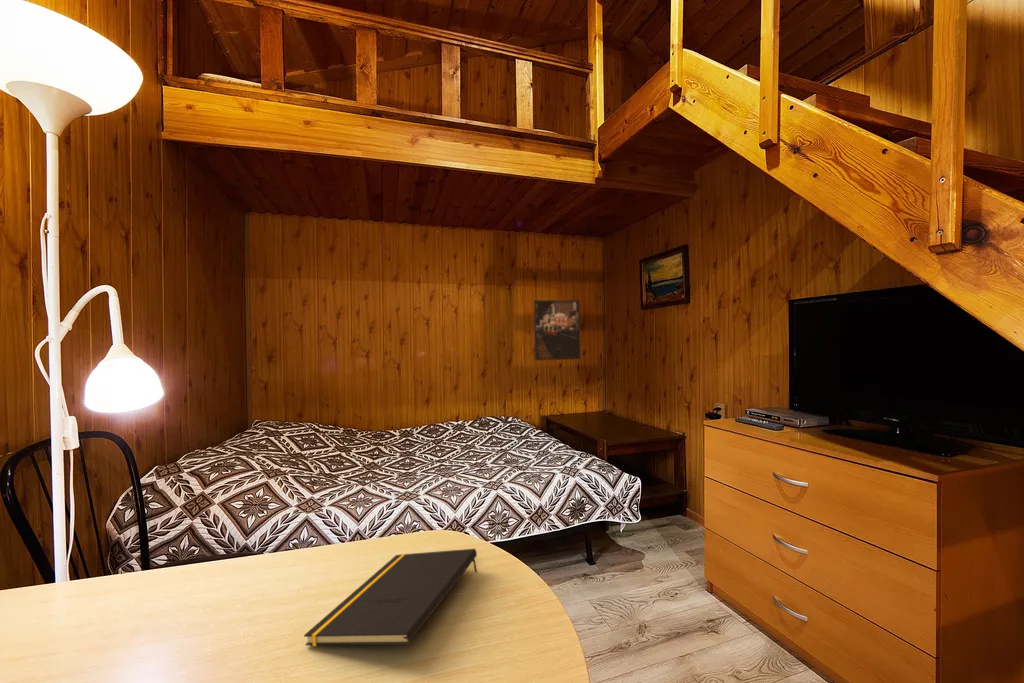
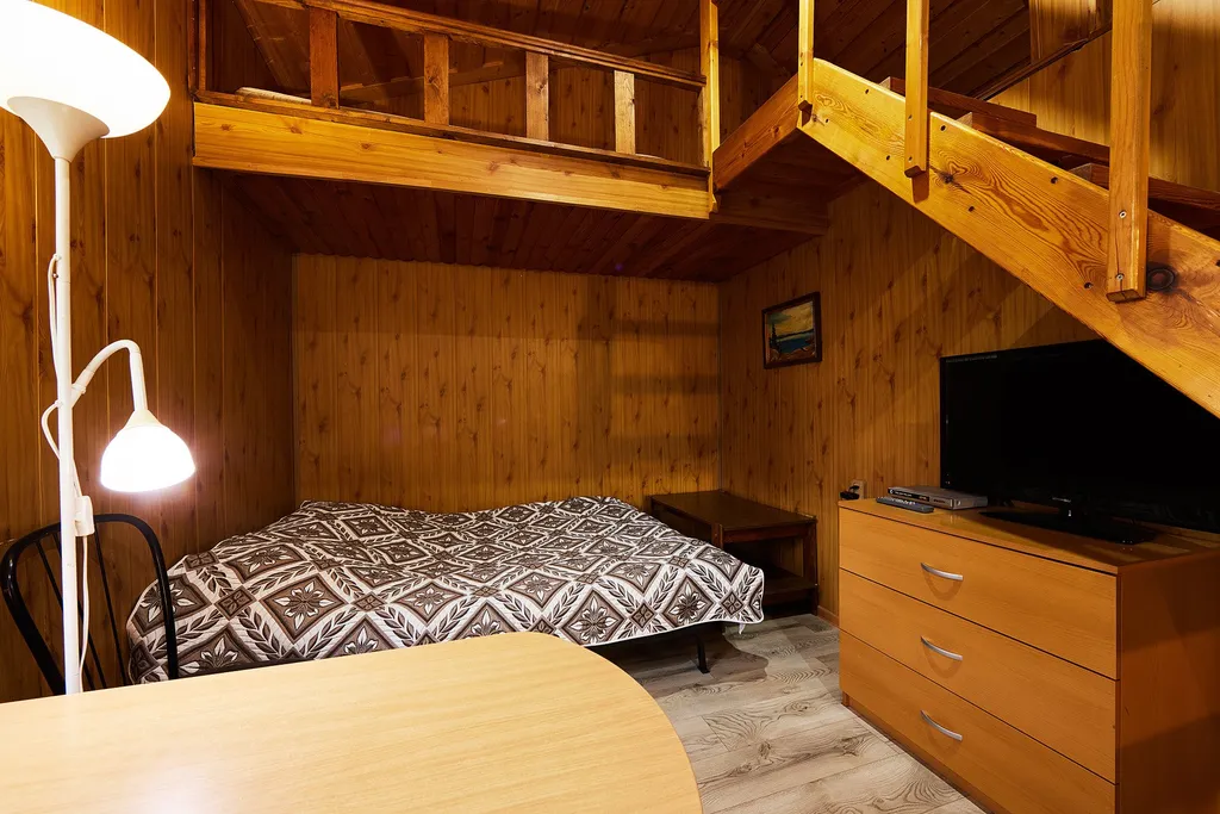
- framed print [533,299,581,362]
- notepad [303,548,478,647]
